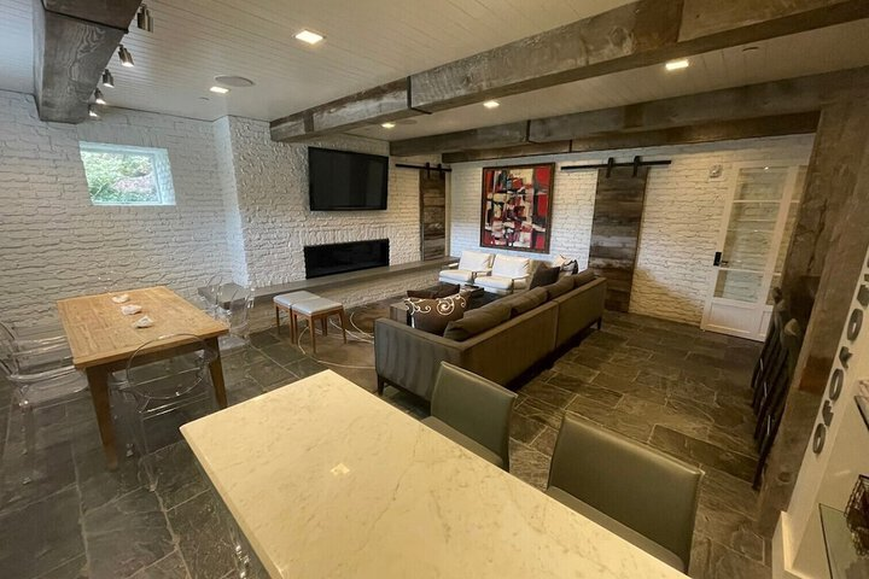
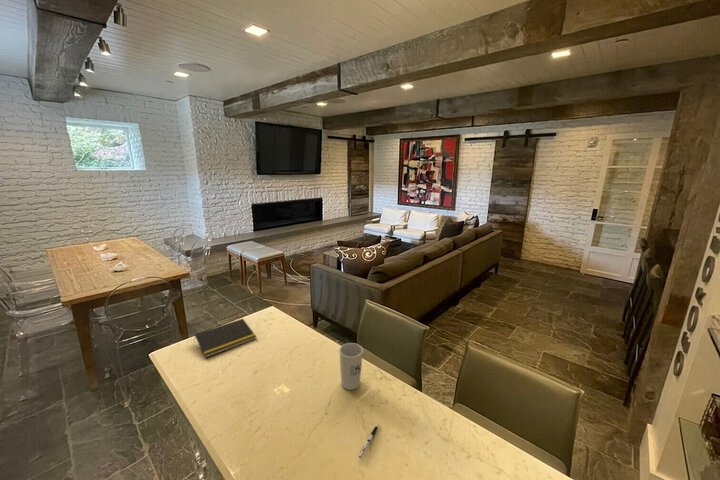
+ pen [358,423,380,459]
+ notepad [193,318,257,359]
+ cup [338,342,364,391]
